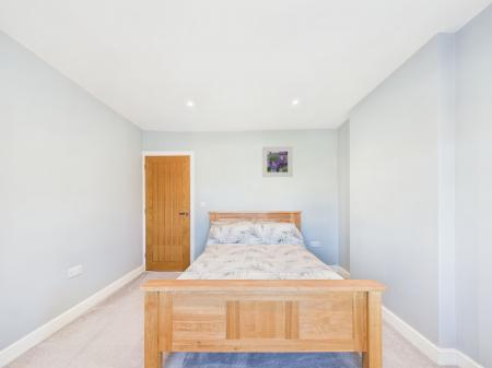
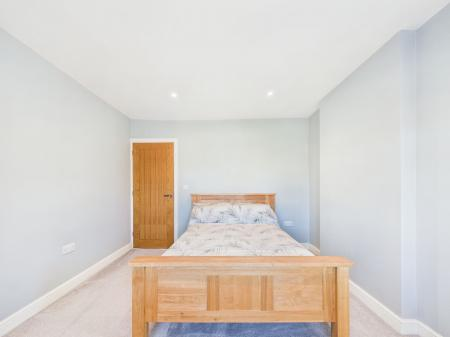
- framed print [261,145,294,178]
